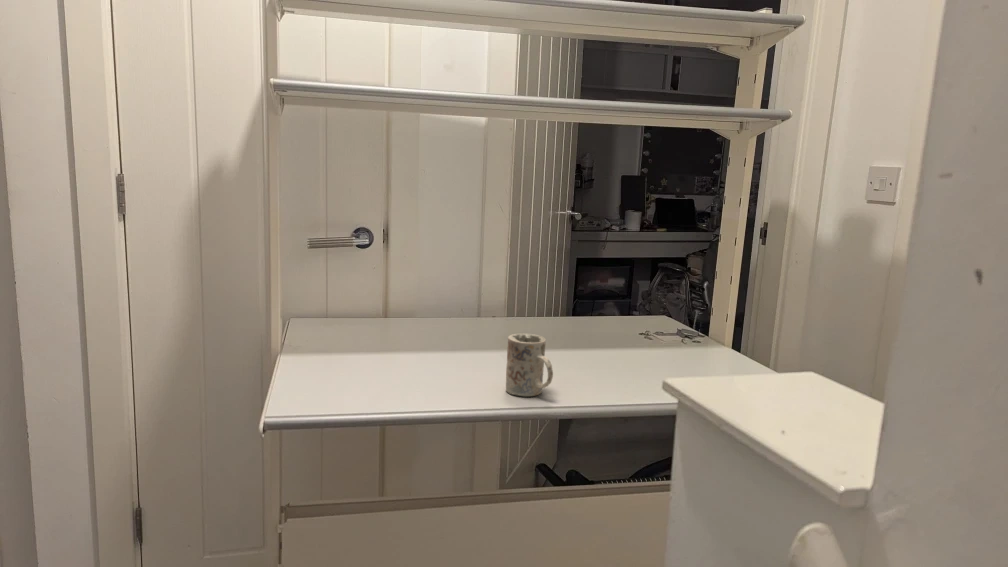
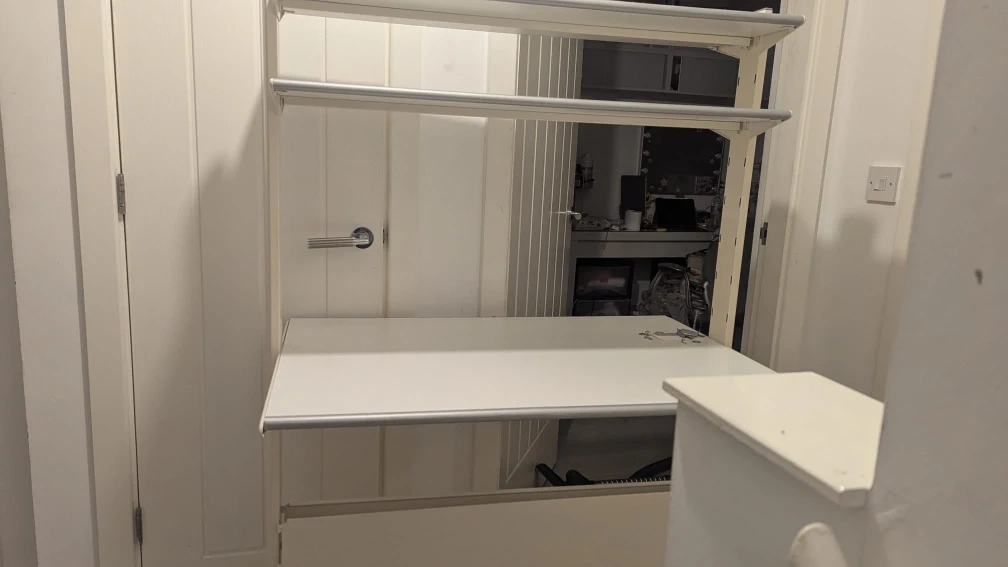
- mug [505,333,554,397]
